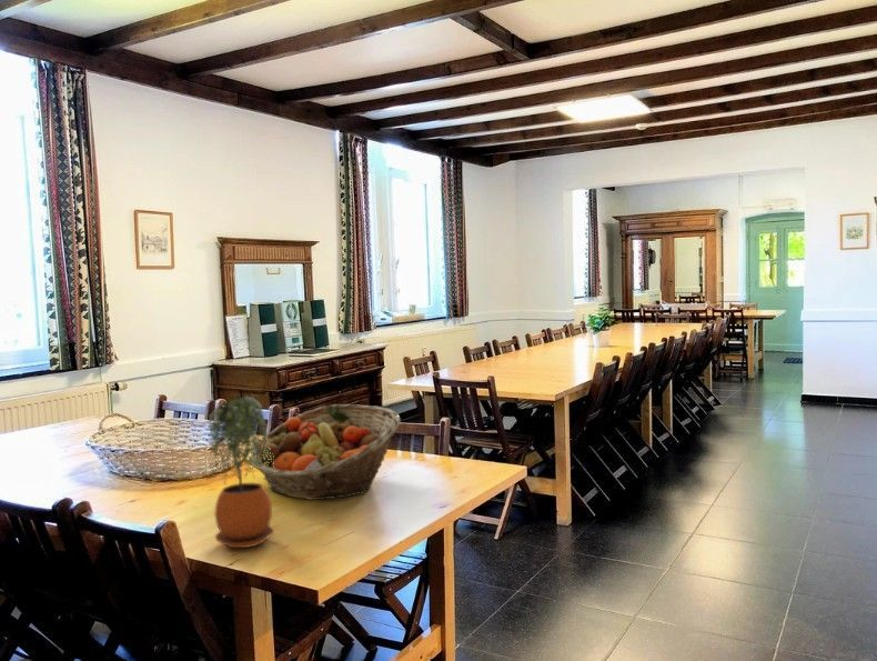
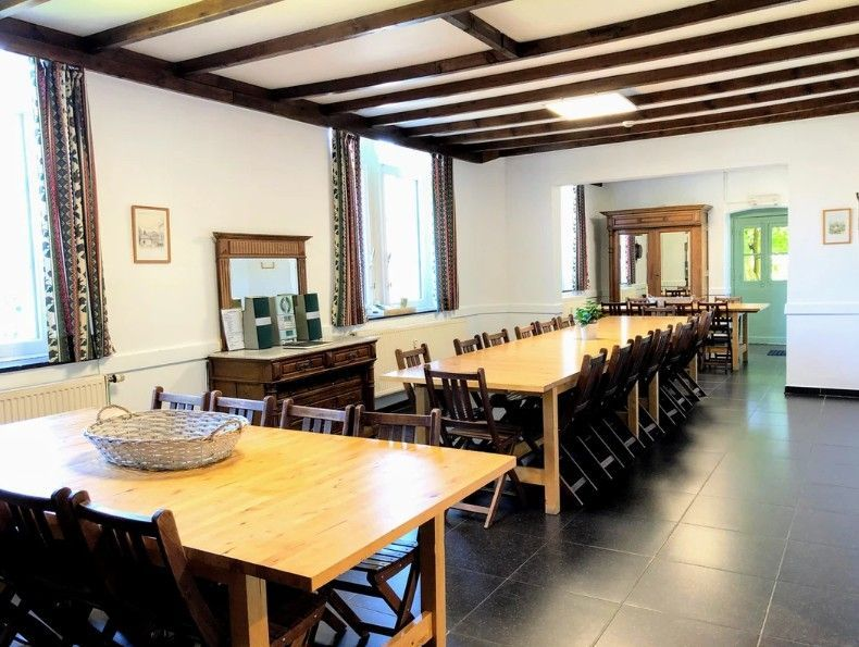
- potted plant [206,395,276,549]
- fruit basket [248,403,402,501]
